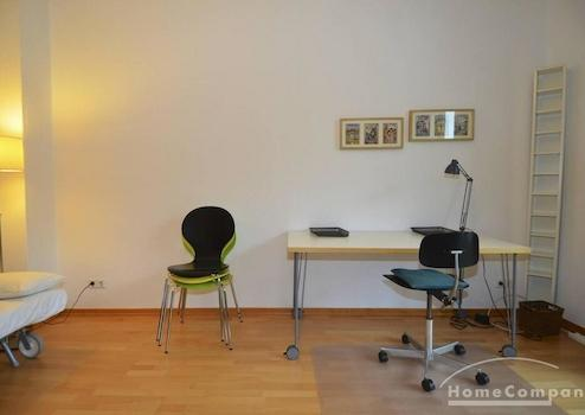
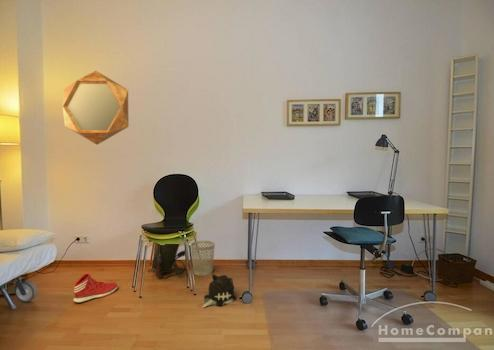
+ sneaker [72,273,118,304]
+ plush toy [201,273,237,309]
+ wastebasket [190,240,216,277]
+ home mirror [62,70,130,146]
+ backpack [147,243,186,280]
